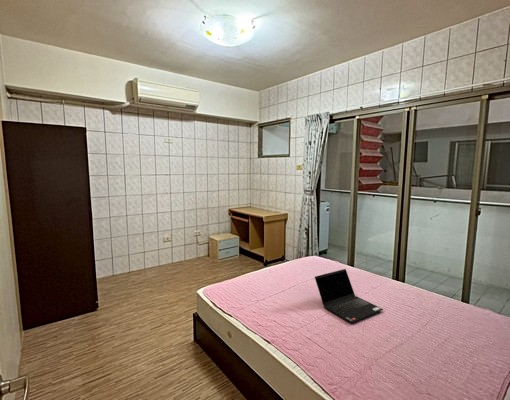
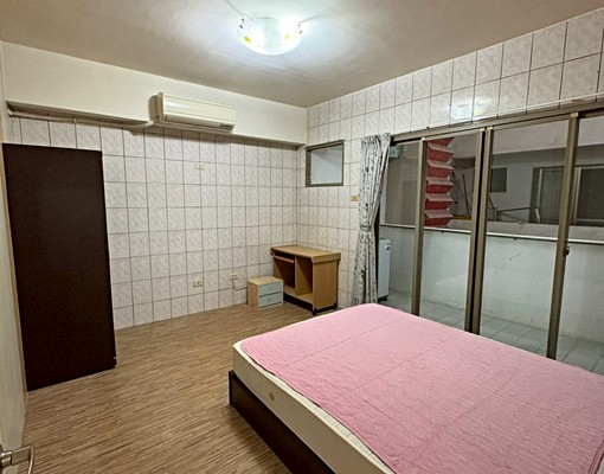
- laptop computer [314,268,384,324]
